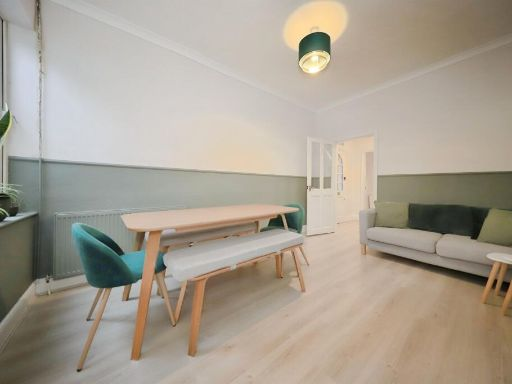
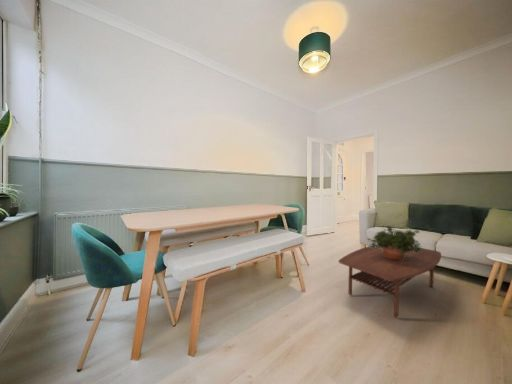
+ coffee table [337,244,442,319]
+ potted plant [368,225,422,264]
